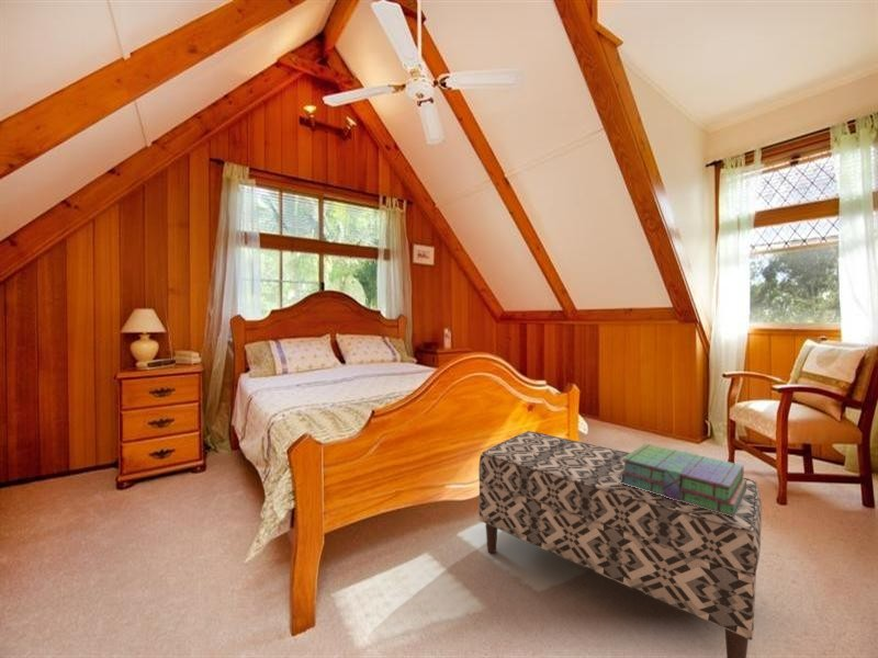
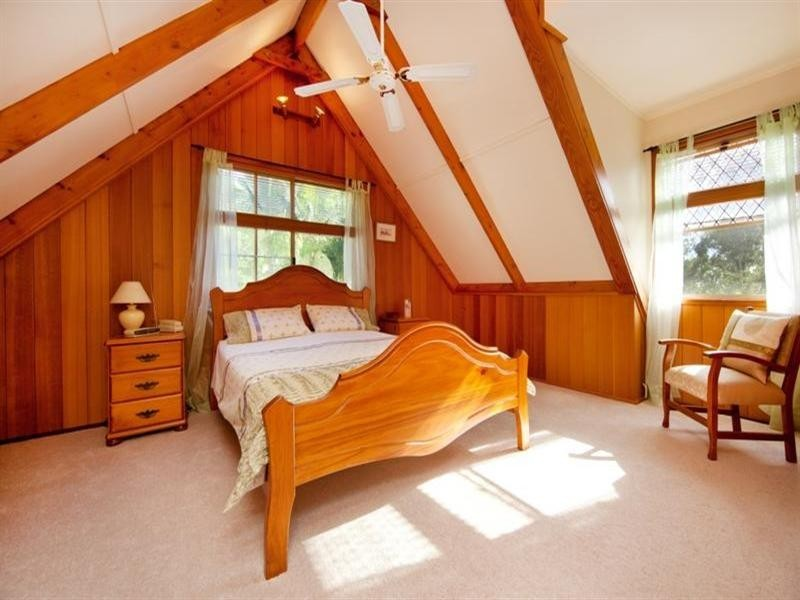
- stack of books [619,443,746,518]
- bench [477,430,763,658]
